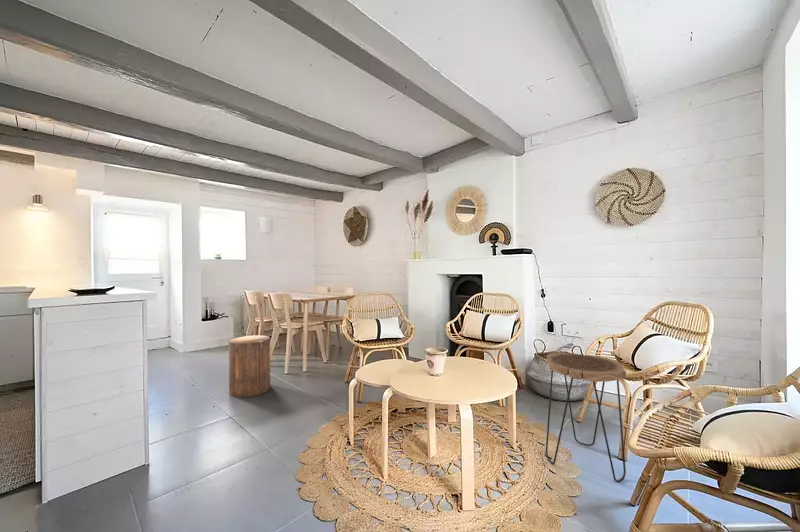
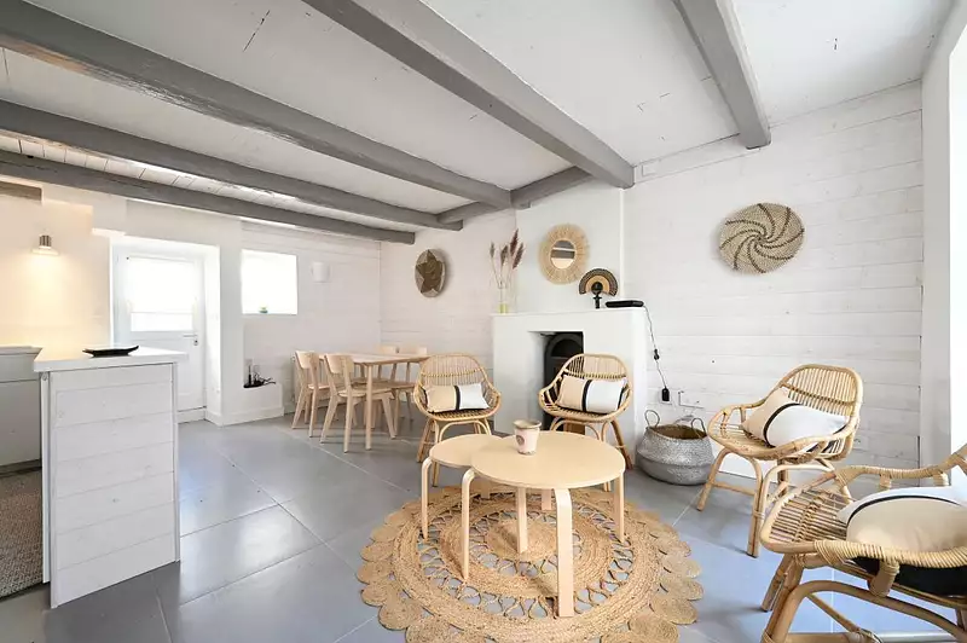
- stool [228,334,272,398]
- side table [545,352,627,483]
